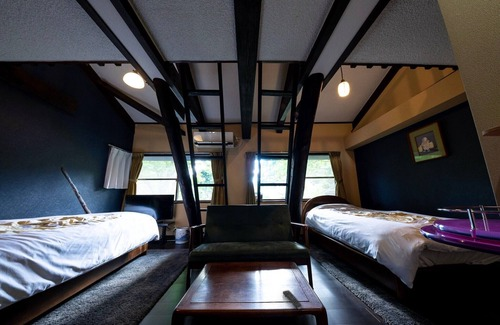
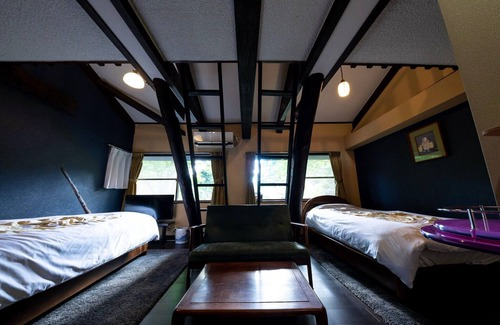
- remote control [282,289,303,310]
